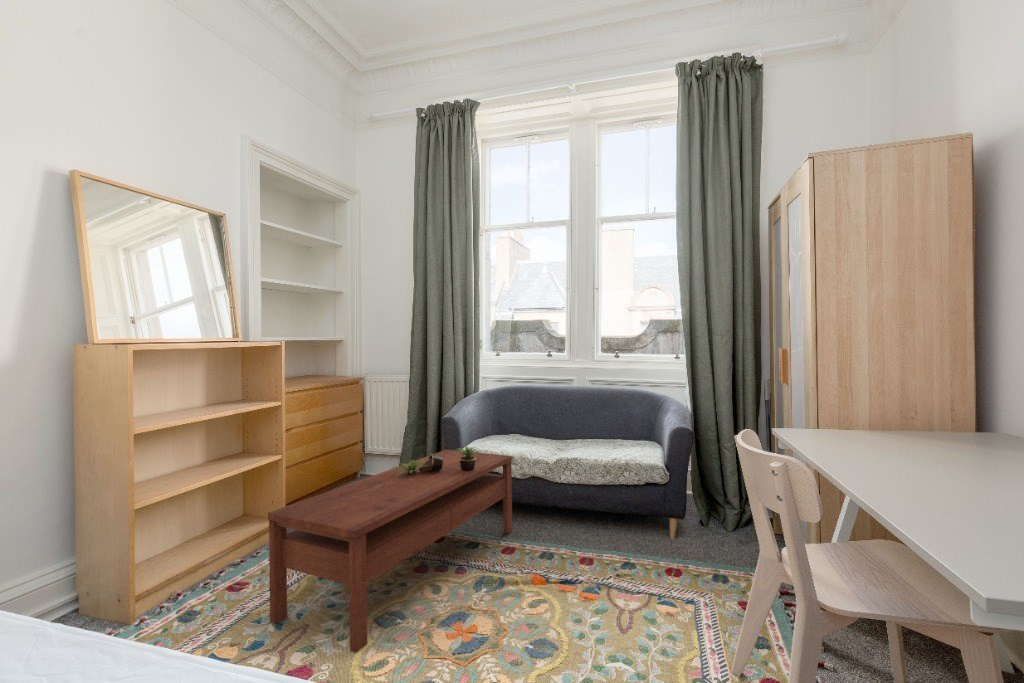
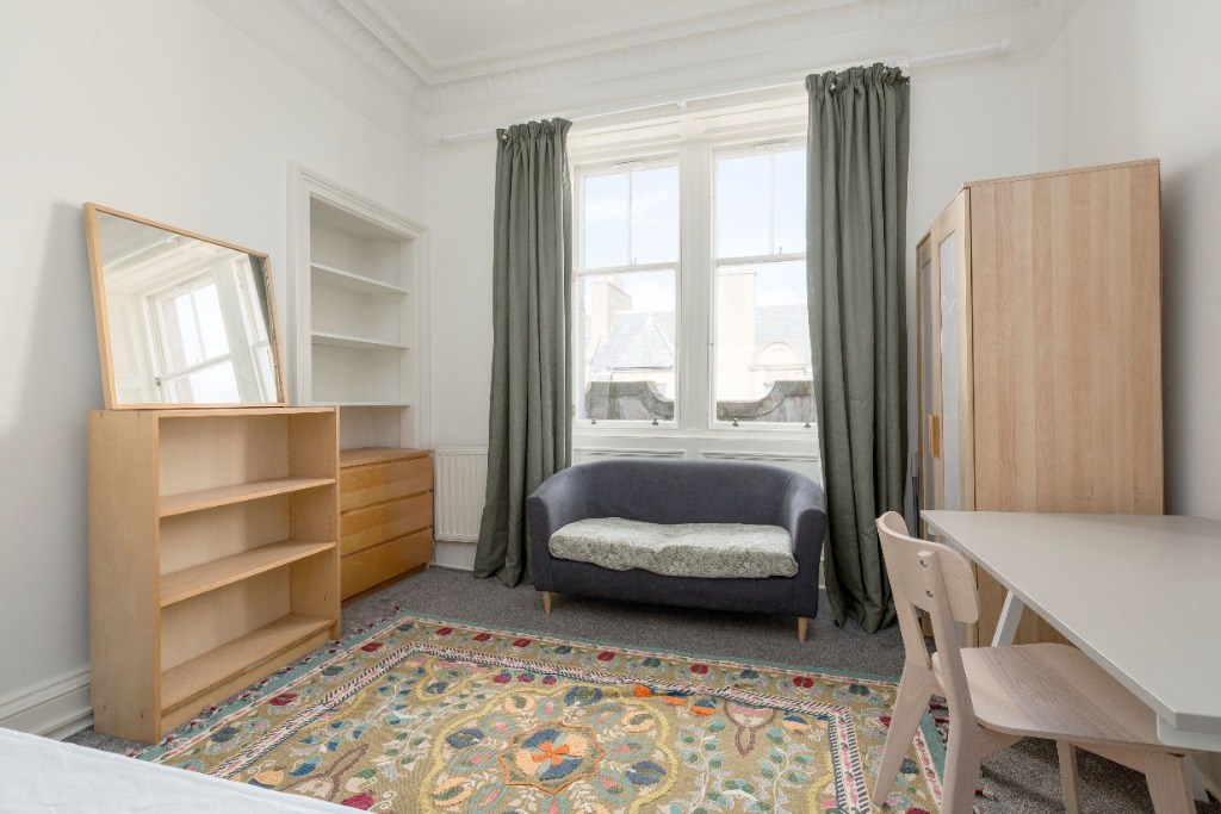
- potted plant [395,445,488,476]
- coffee table [267,449,513,654]
